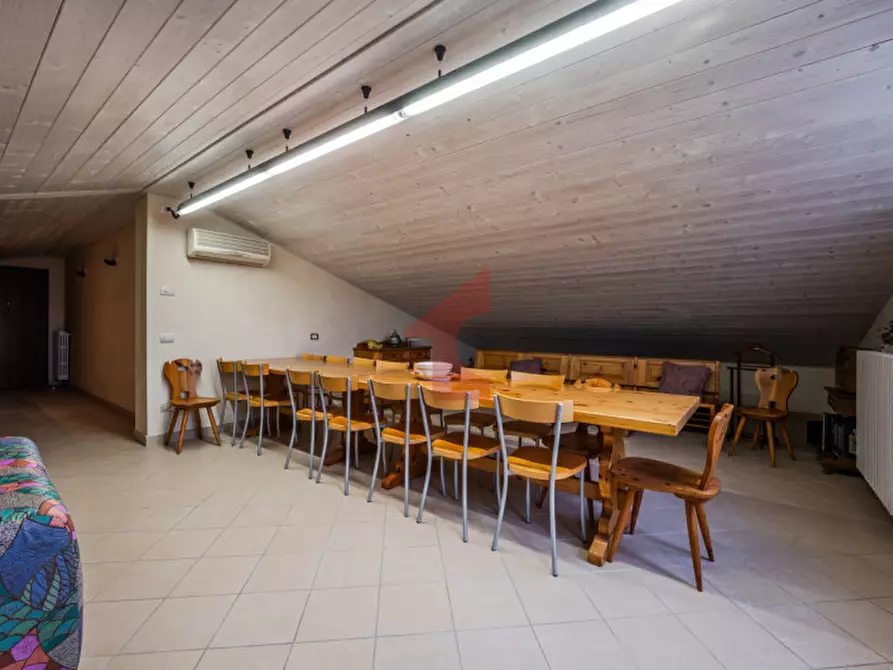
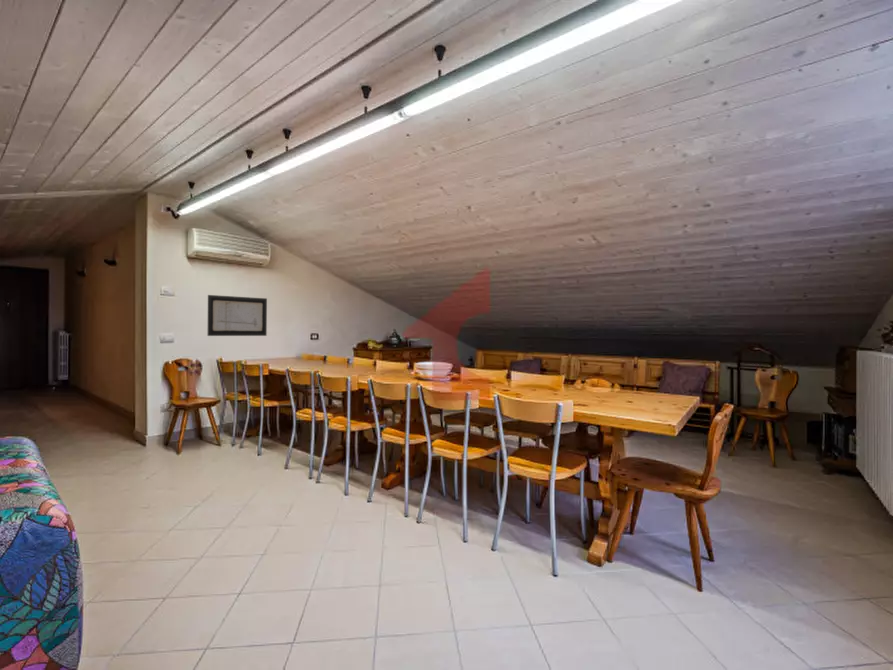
+ wall art [207,294,268,337]
